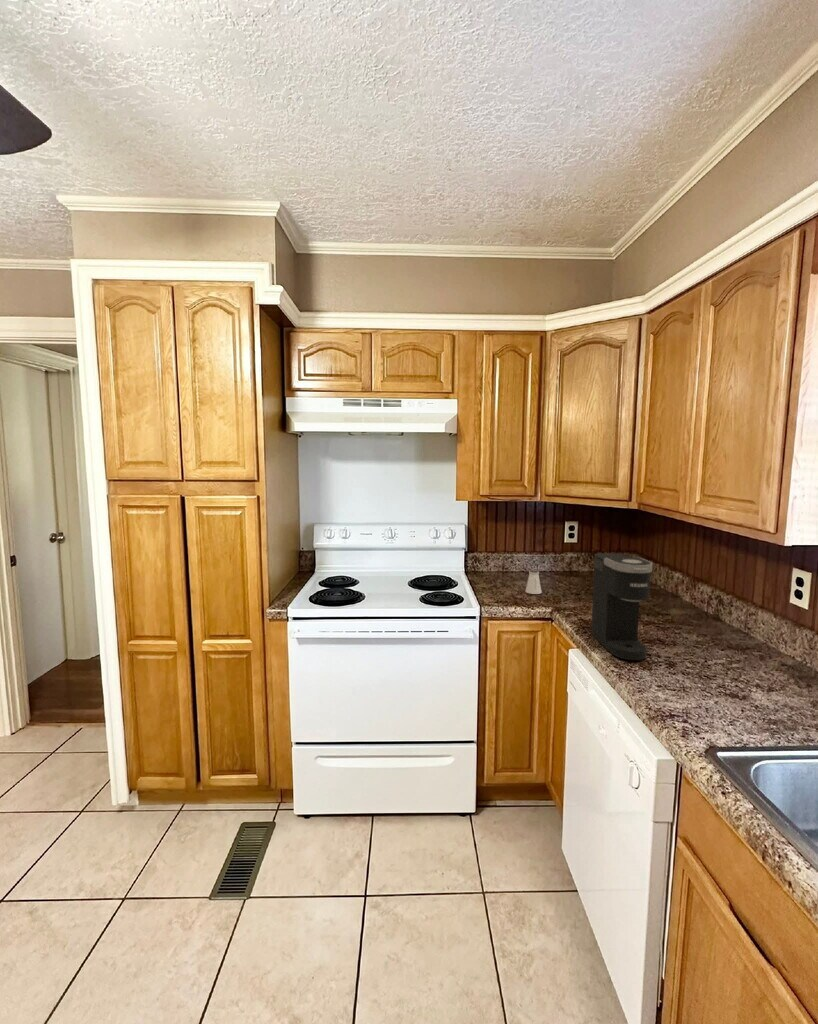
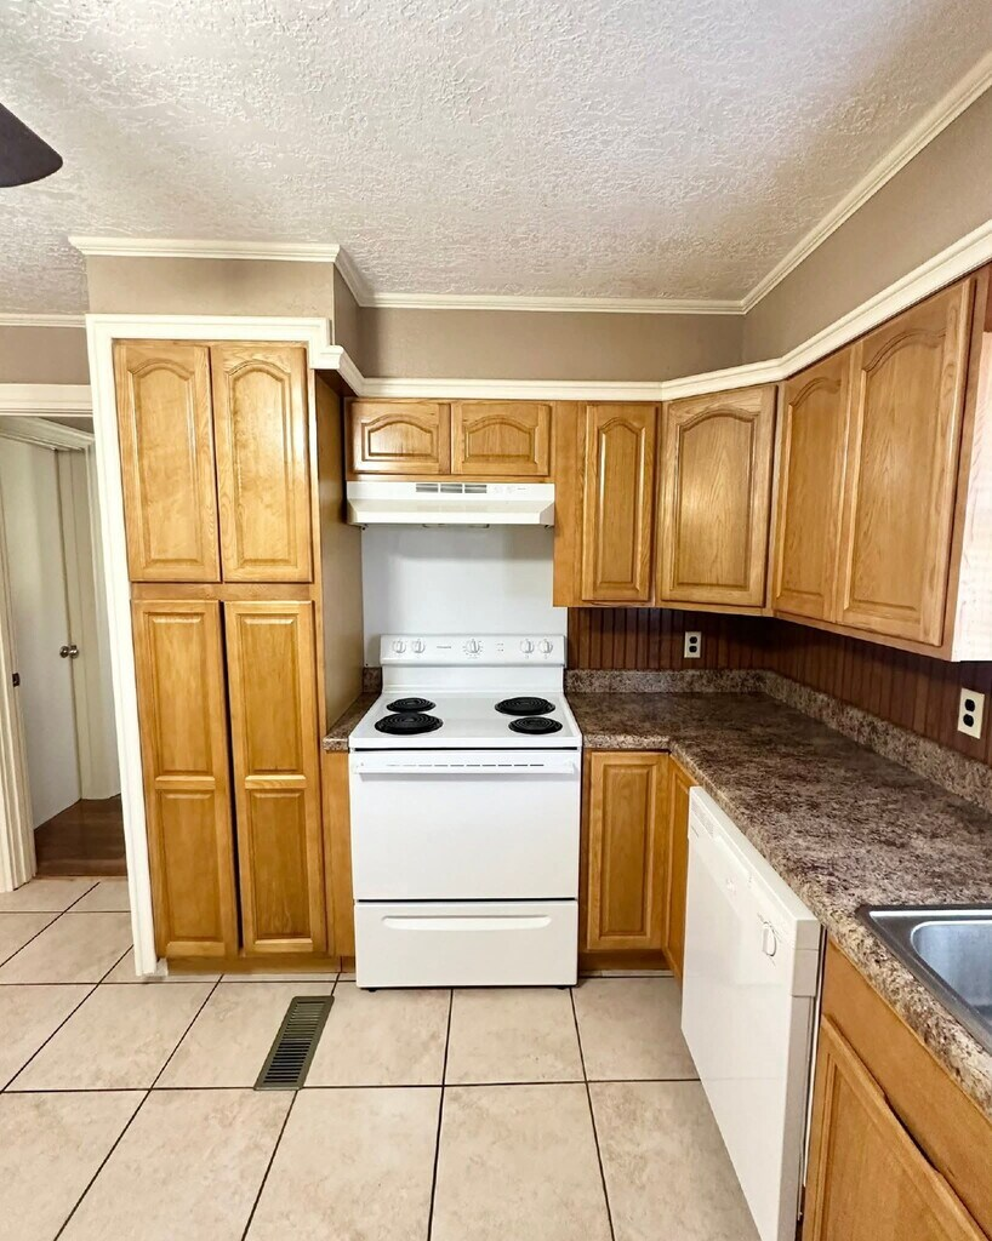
- saltshaker [525,569,543,595]
- coffee maker [590,552,654,661]
